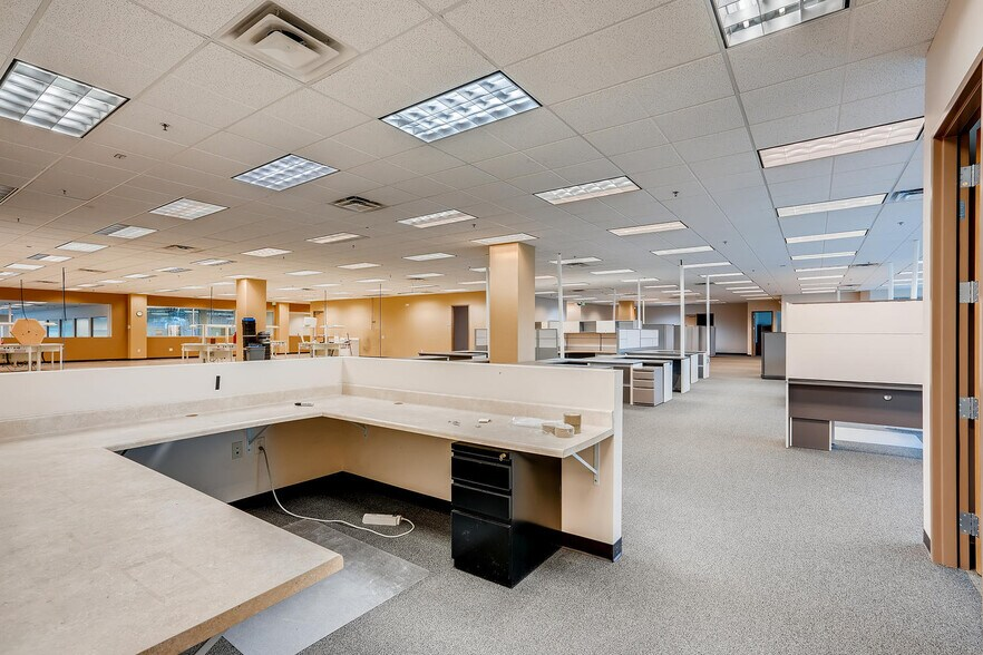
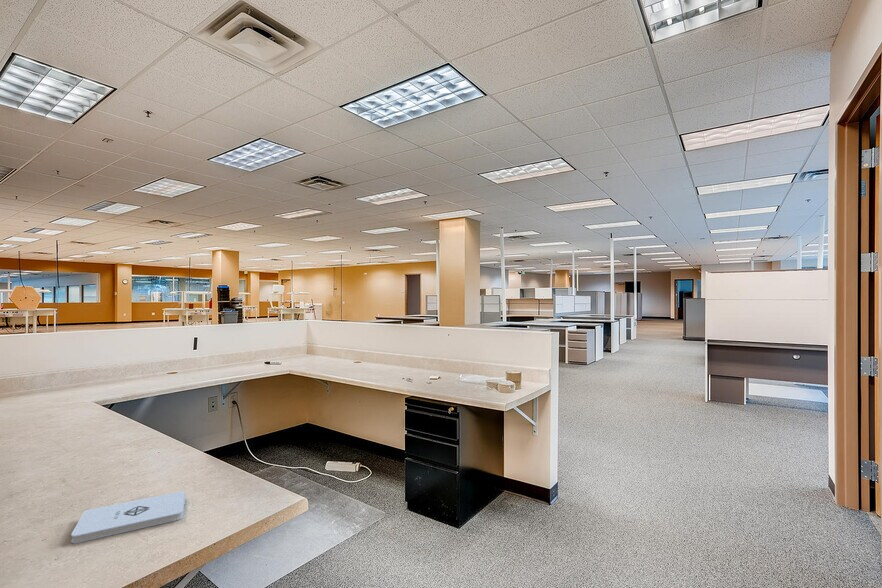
+ notepad [70,490,186,544]
